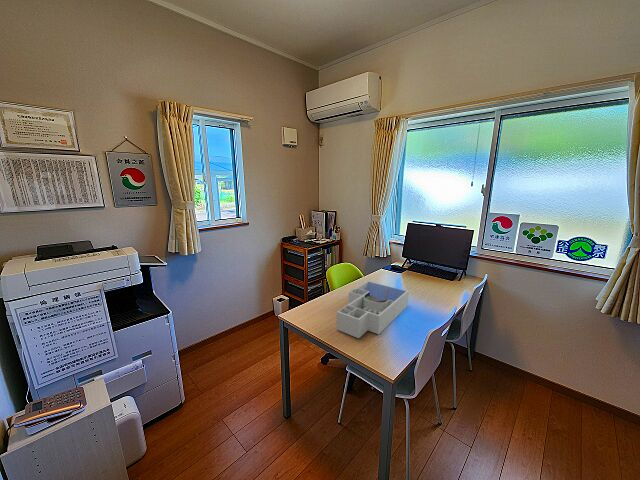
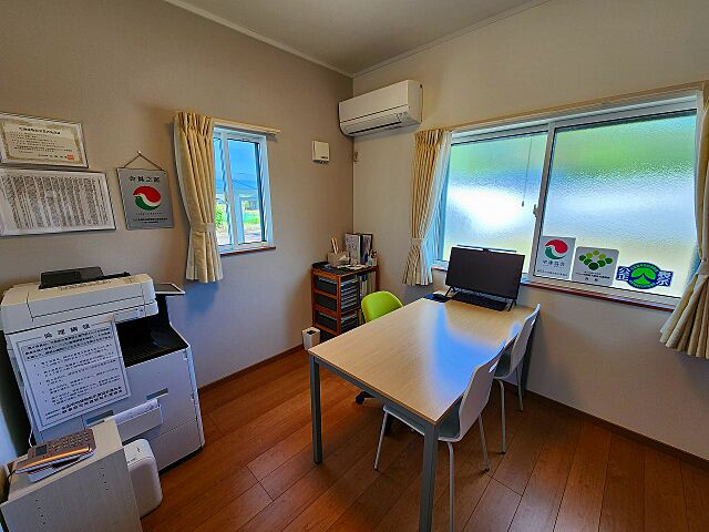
- desk organizer [336,280,410,339]
